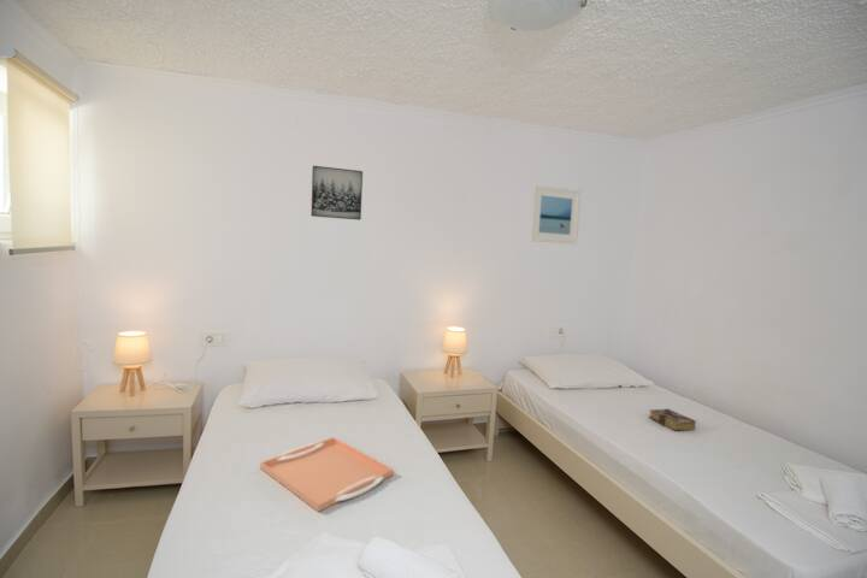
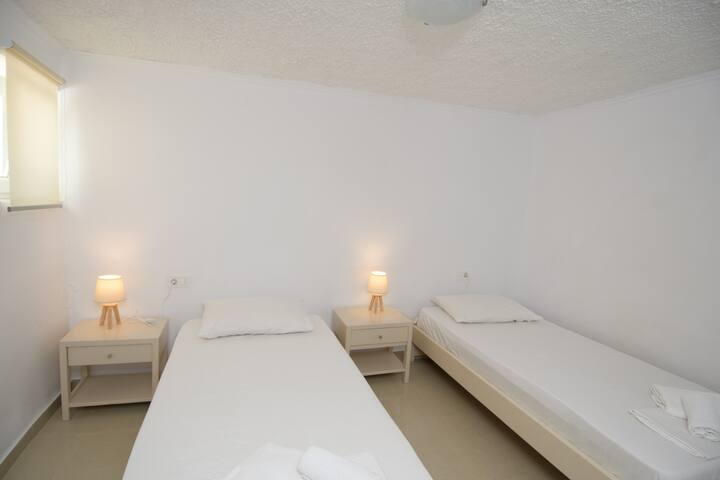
- book [648,408,697,432]
- serving tray [259,436,395,513]
- wall art [309,165,364,222]
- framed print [527,184,582,246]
